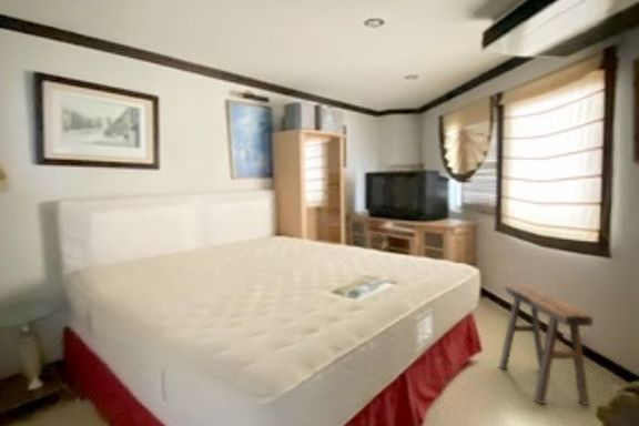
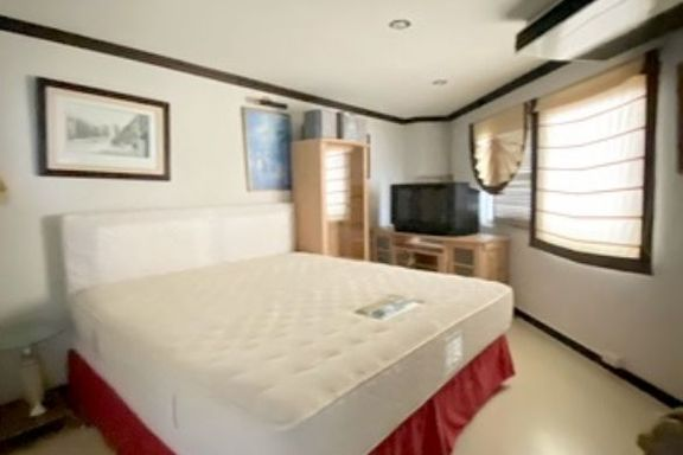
- stool [498,283,595,406]
